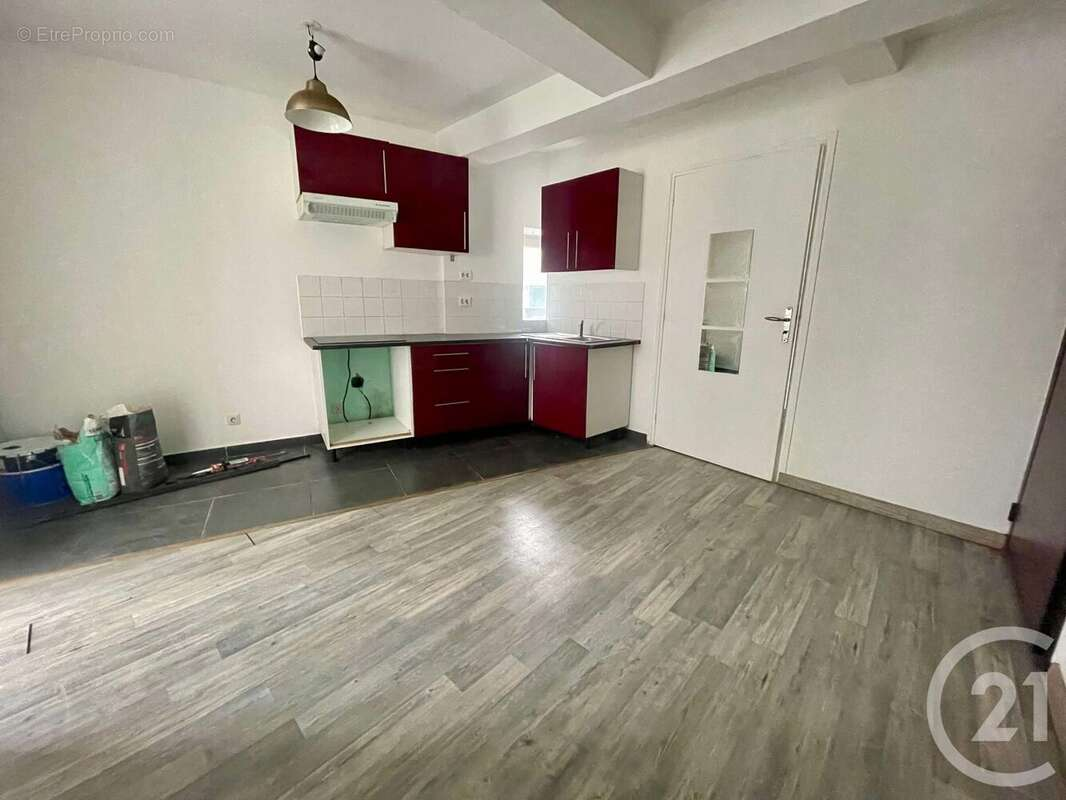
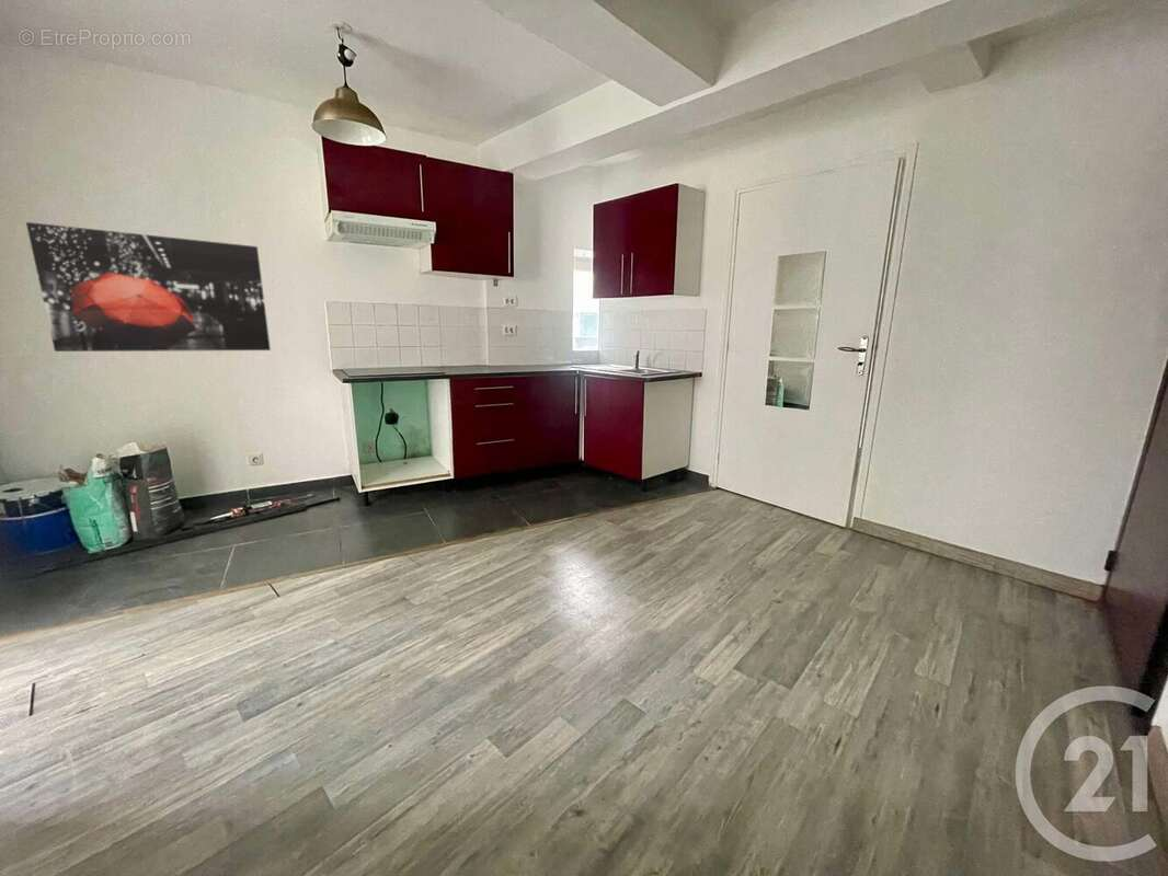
+ wall art [25,221,272,353]
